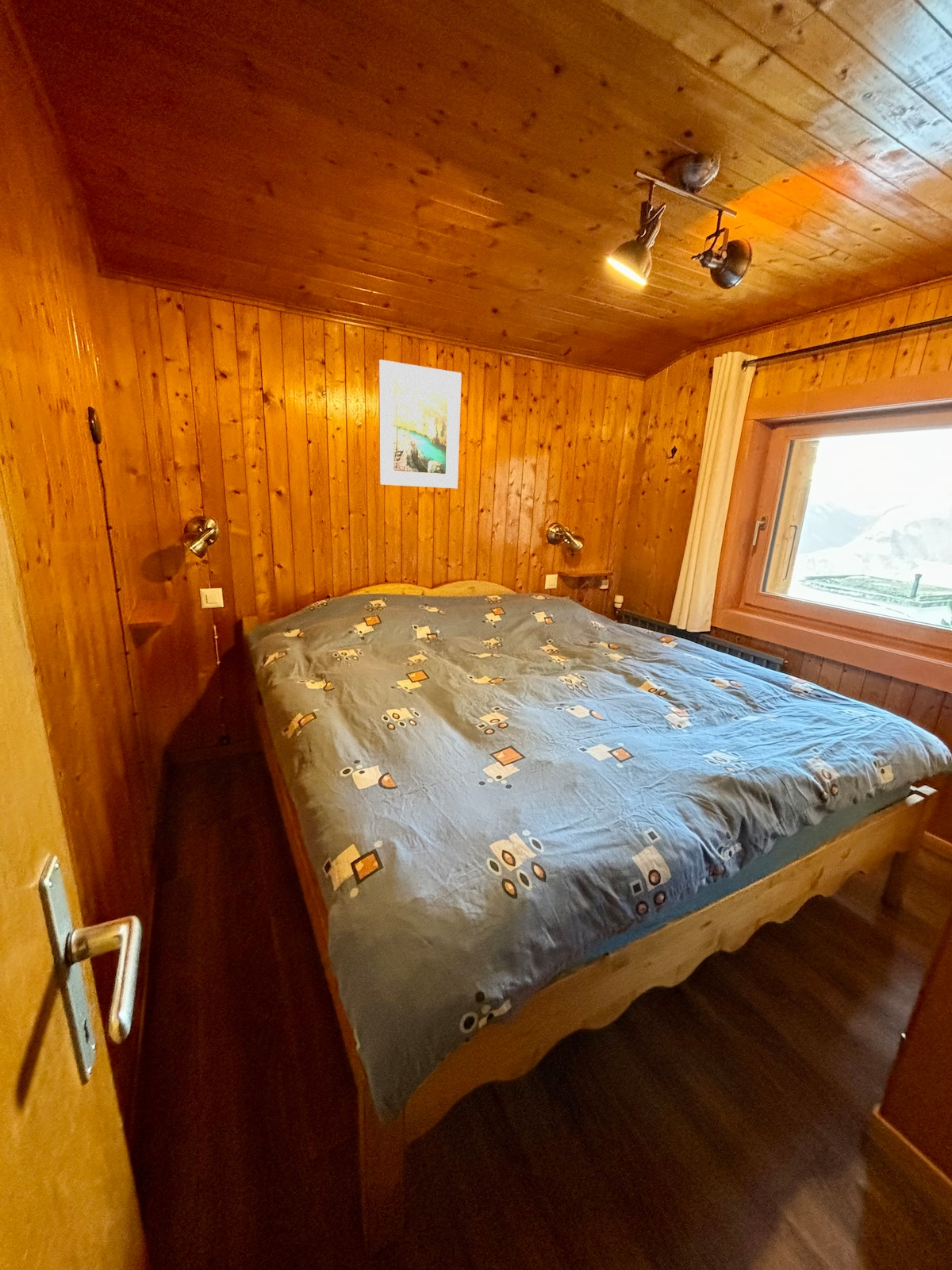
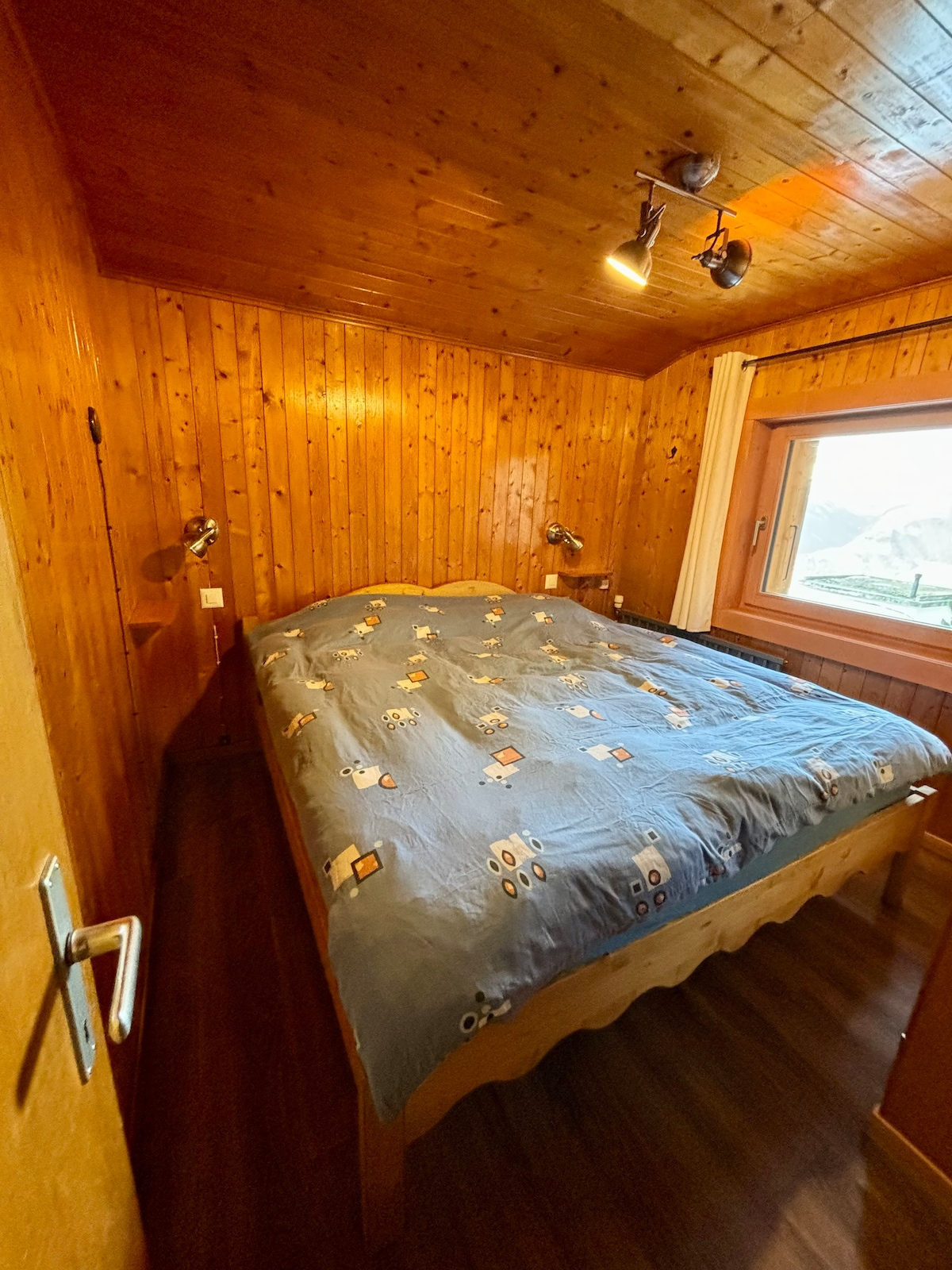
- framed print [378,359,463,489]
